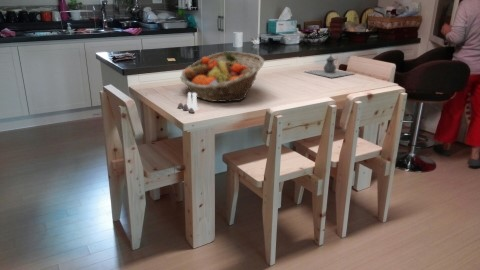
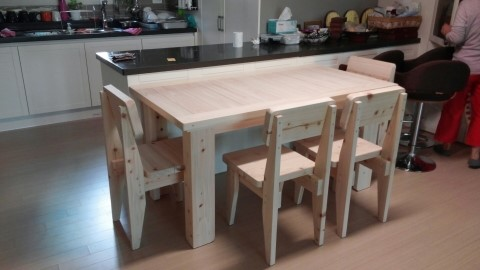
- salt and pepper shaker set [176,91,200,114]
- teapot [304,54,356,79]
- fruit basket [179,50,265,103]
